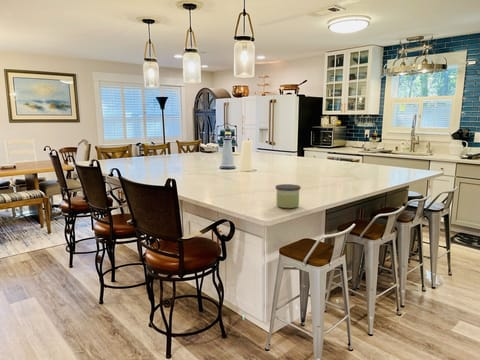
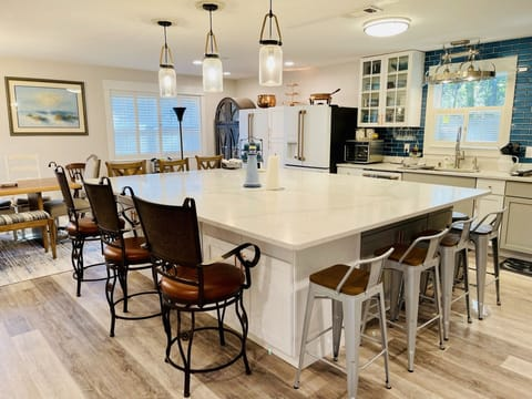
- candle [275,183,302,209]
